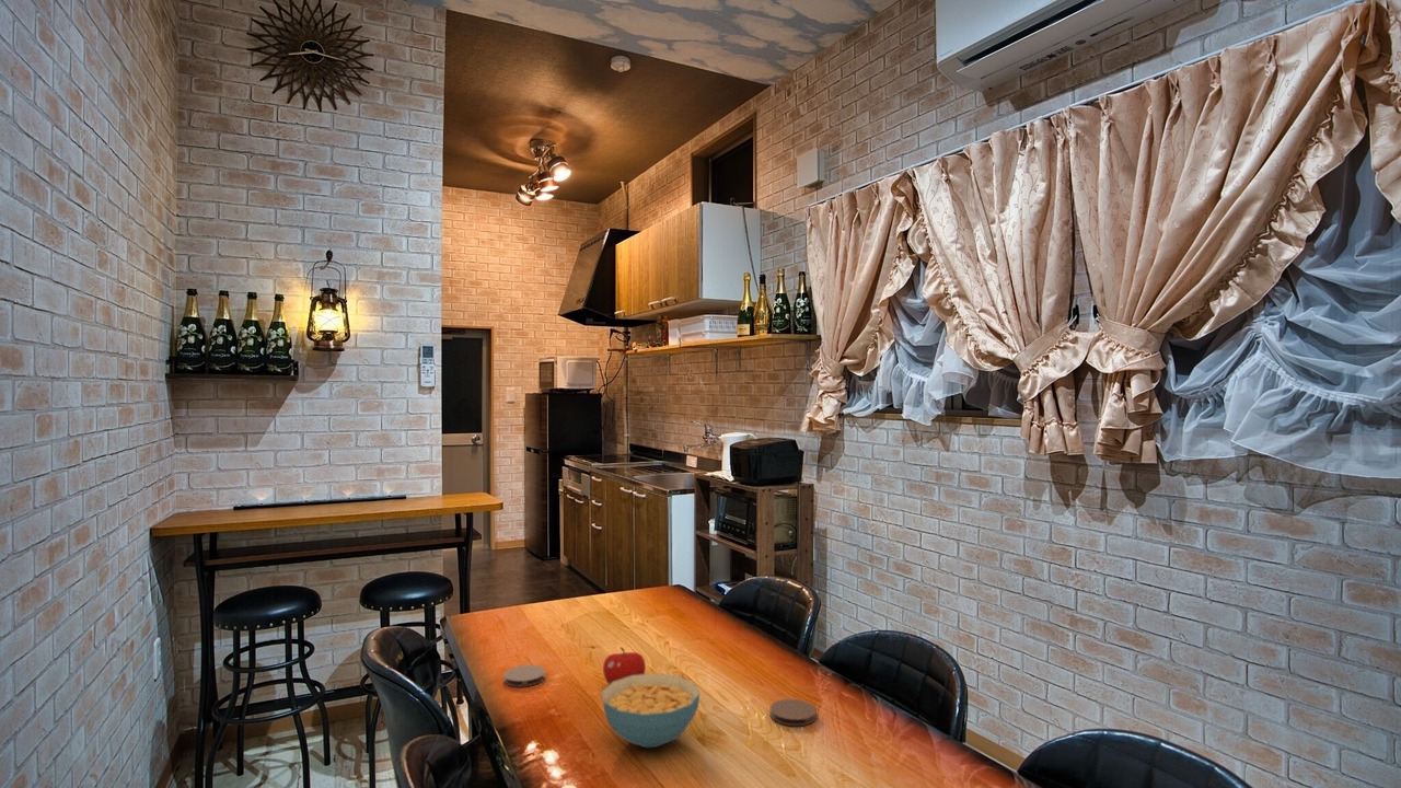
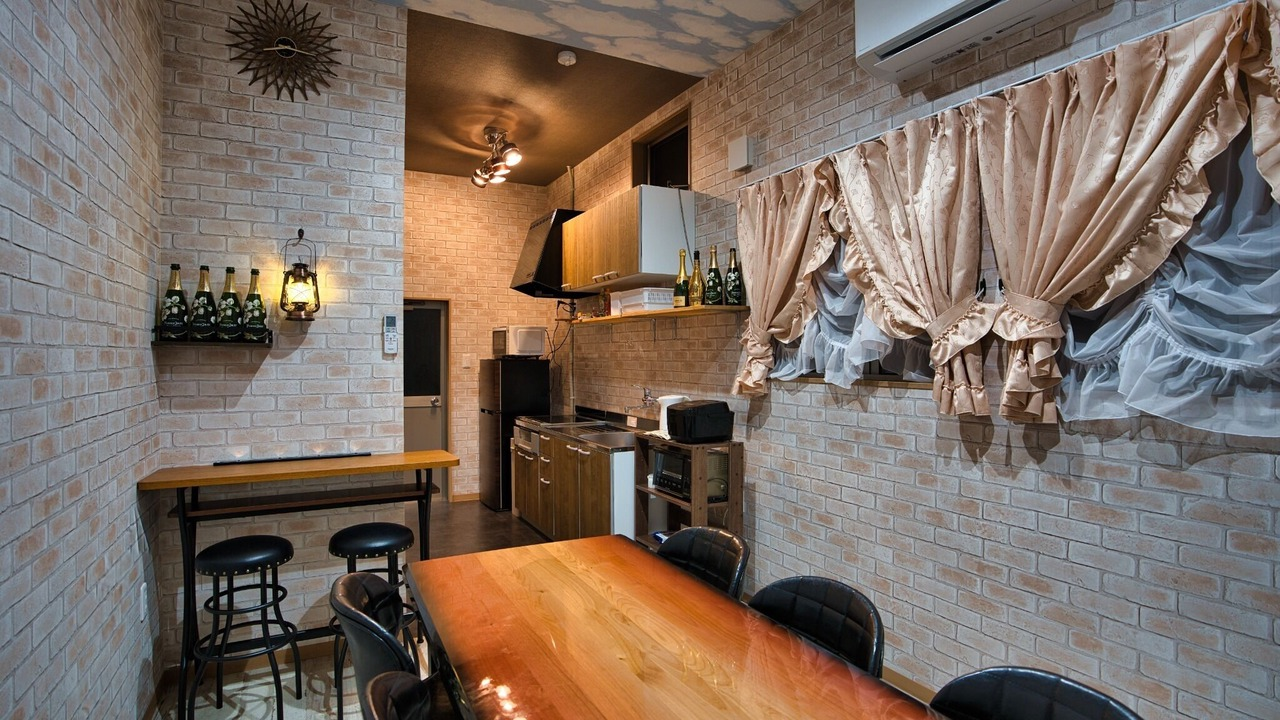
- cereal bowl [601,672,700,749]
- coaster [768,698,818,727]
- fruit [602,646,647,686]
- coaster [502,664,546,687]
